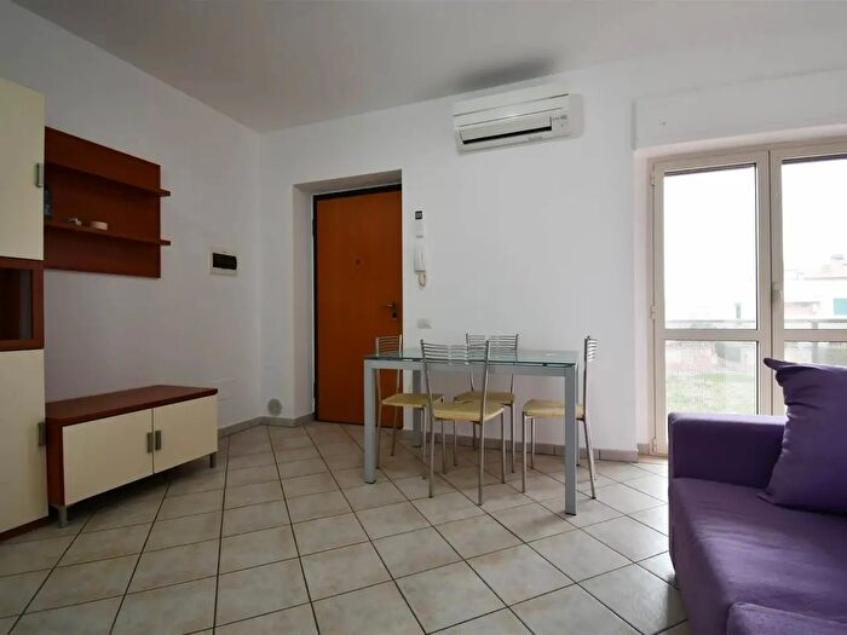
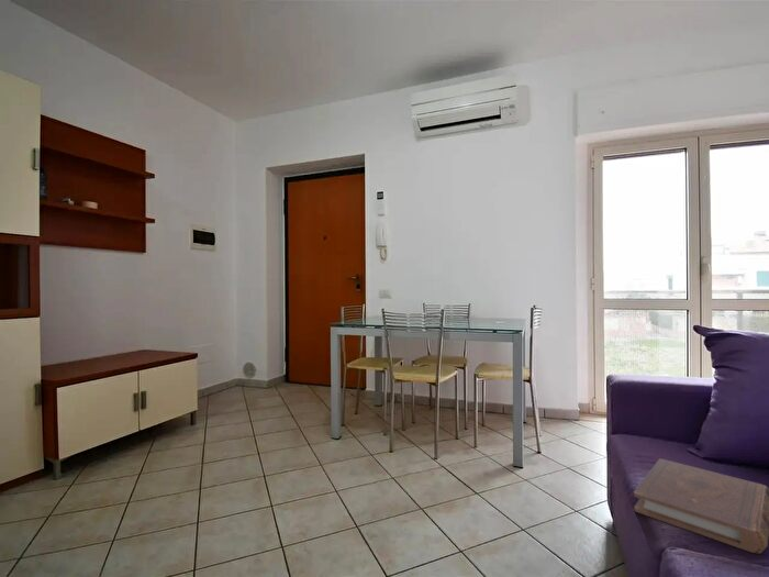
+ book [633,457,769,555]
